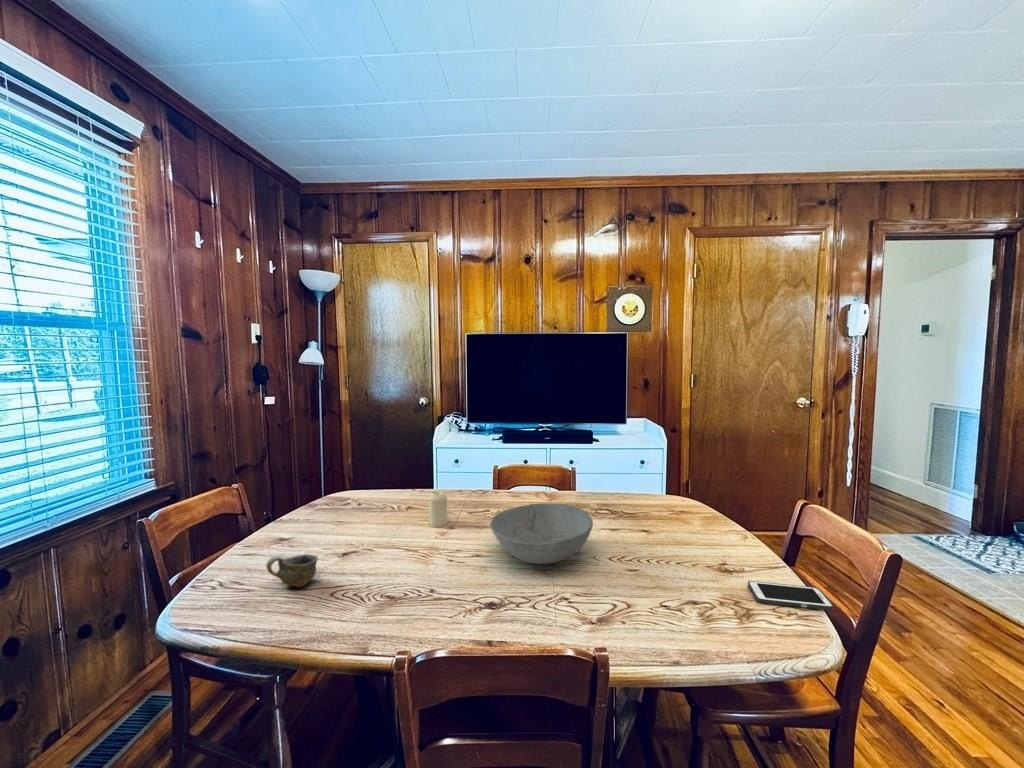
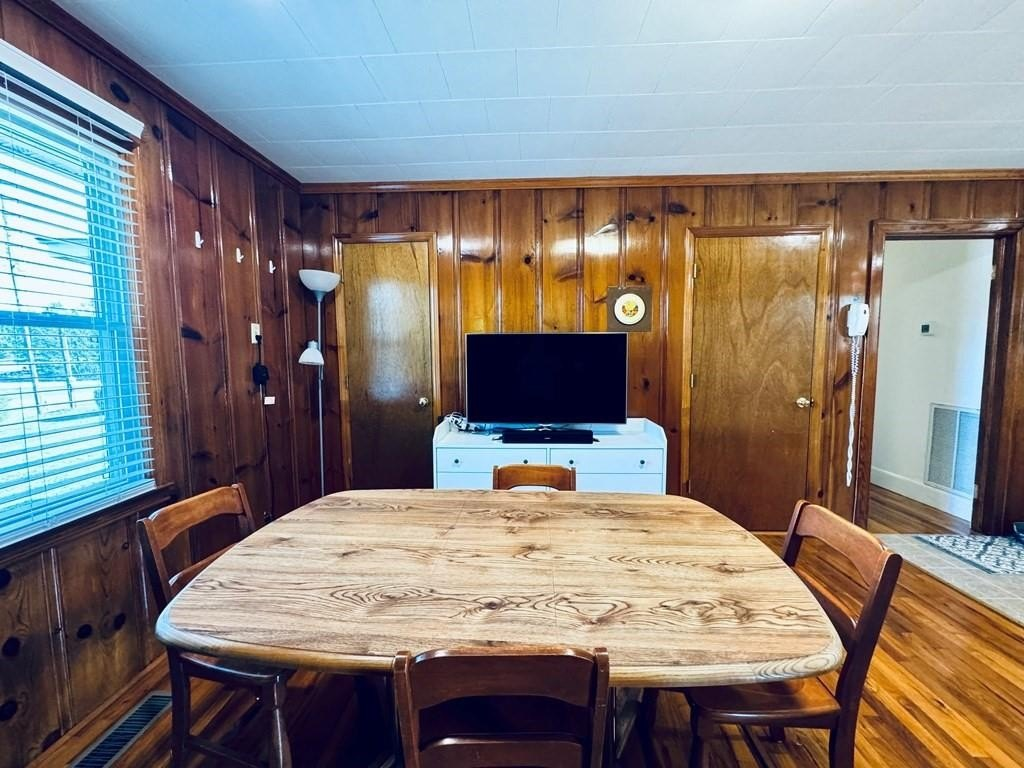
- cell phone [747,580,835,611]
- bowl [489,502,594,565]
- candle [428,491,448,528]
- cup [265,553,319,588]
